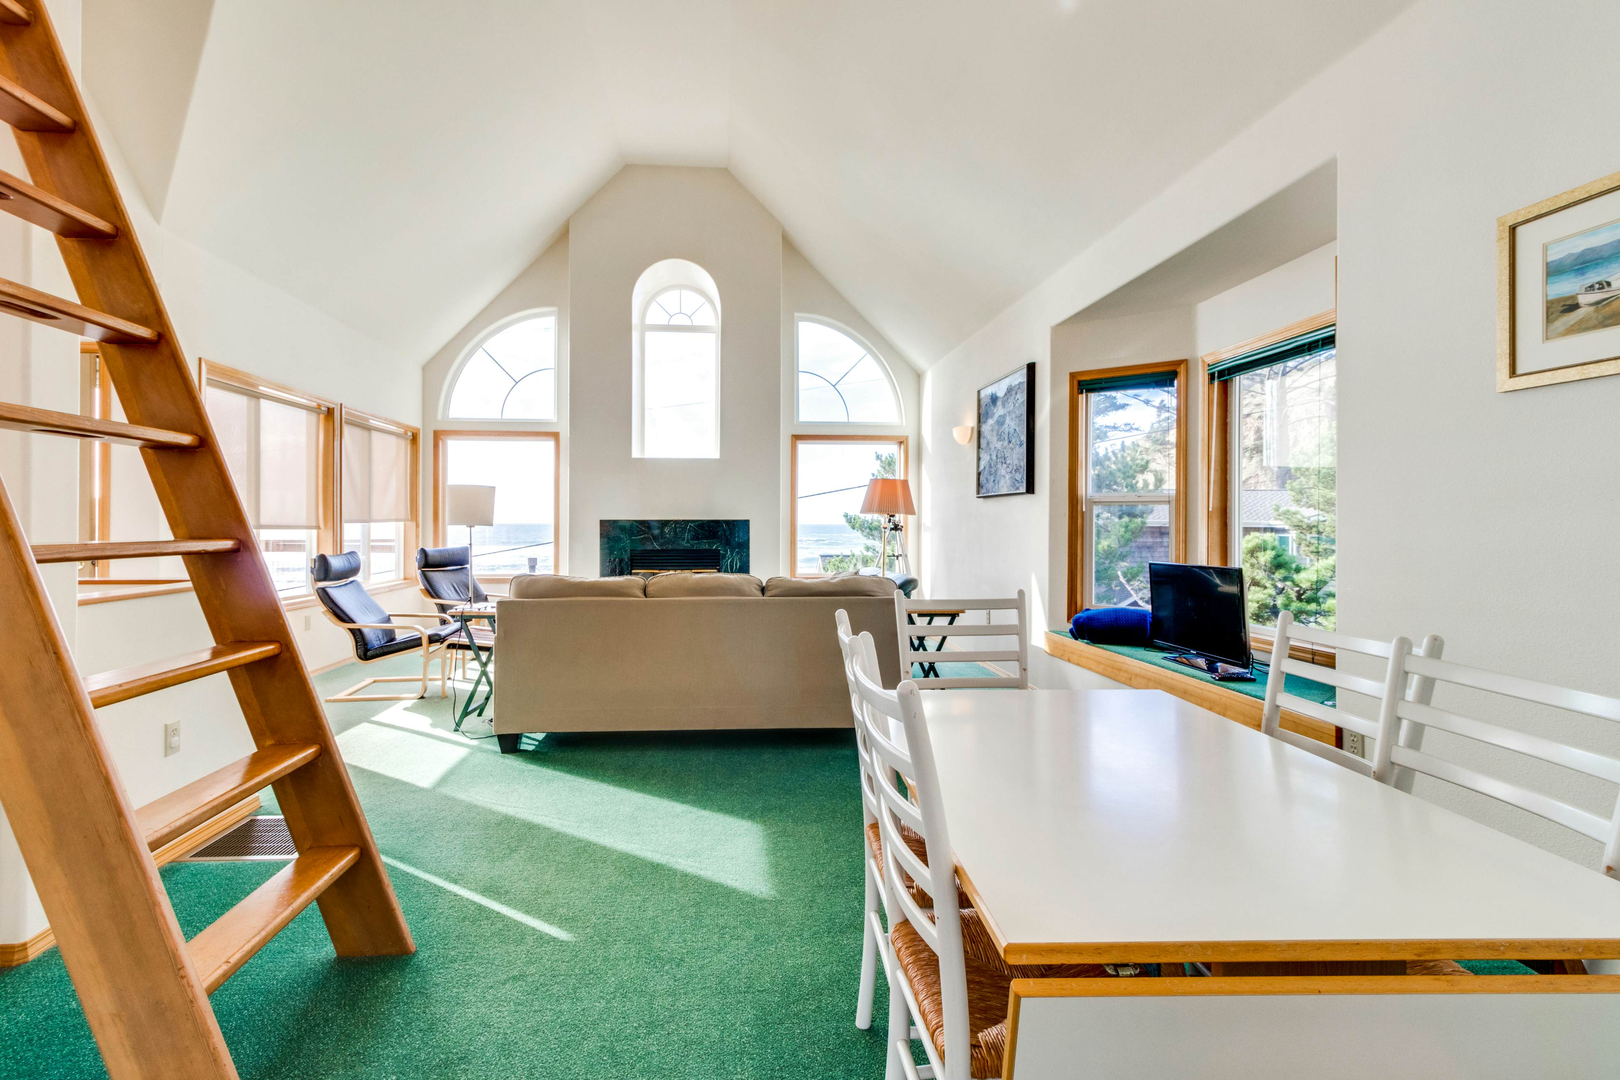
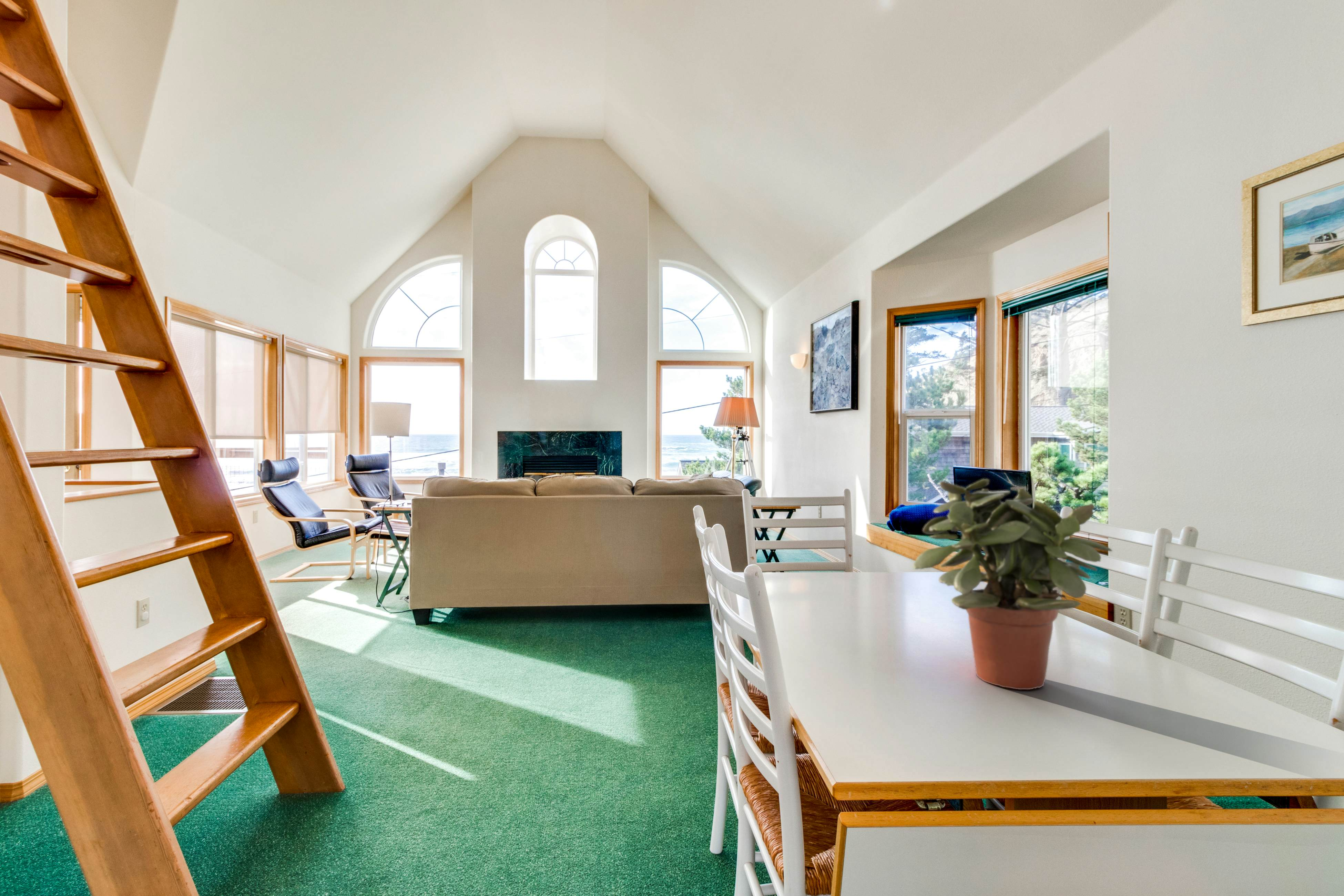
+ potted plant [912,478,1112,690]
